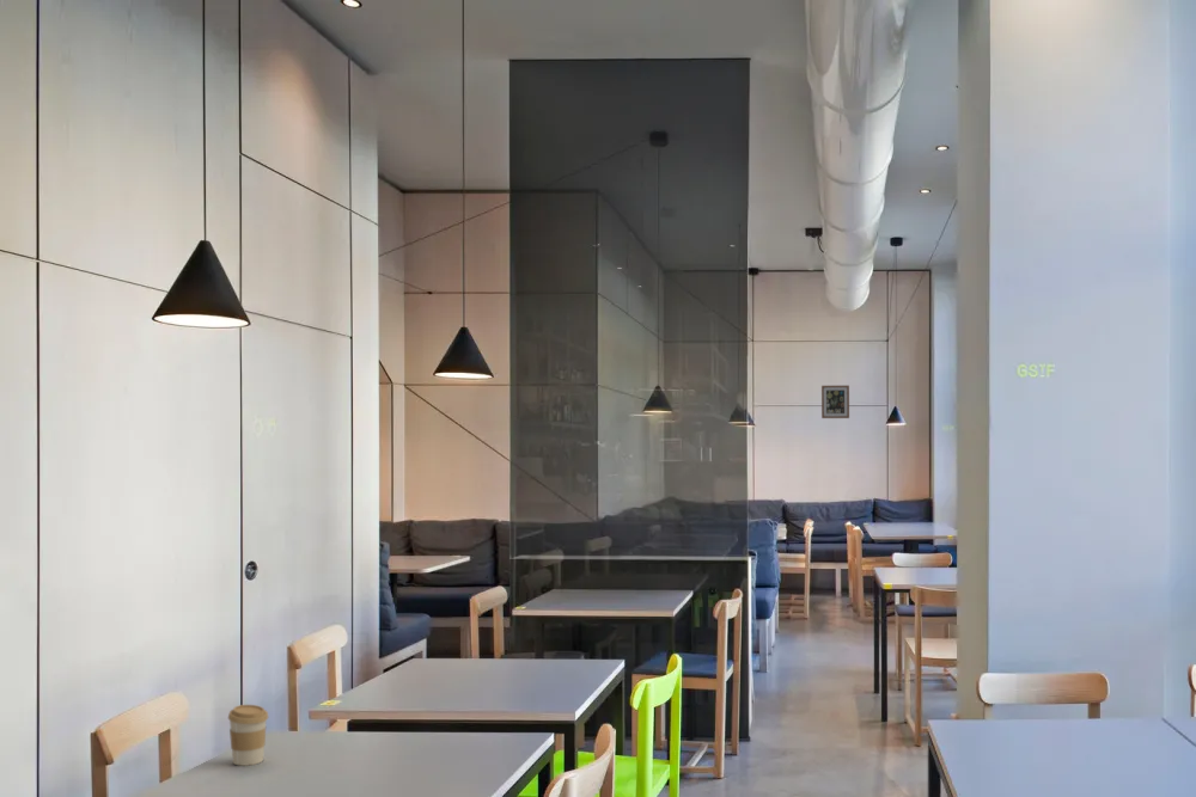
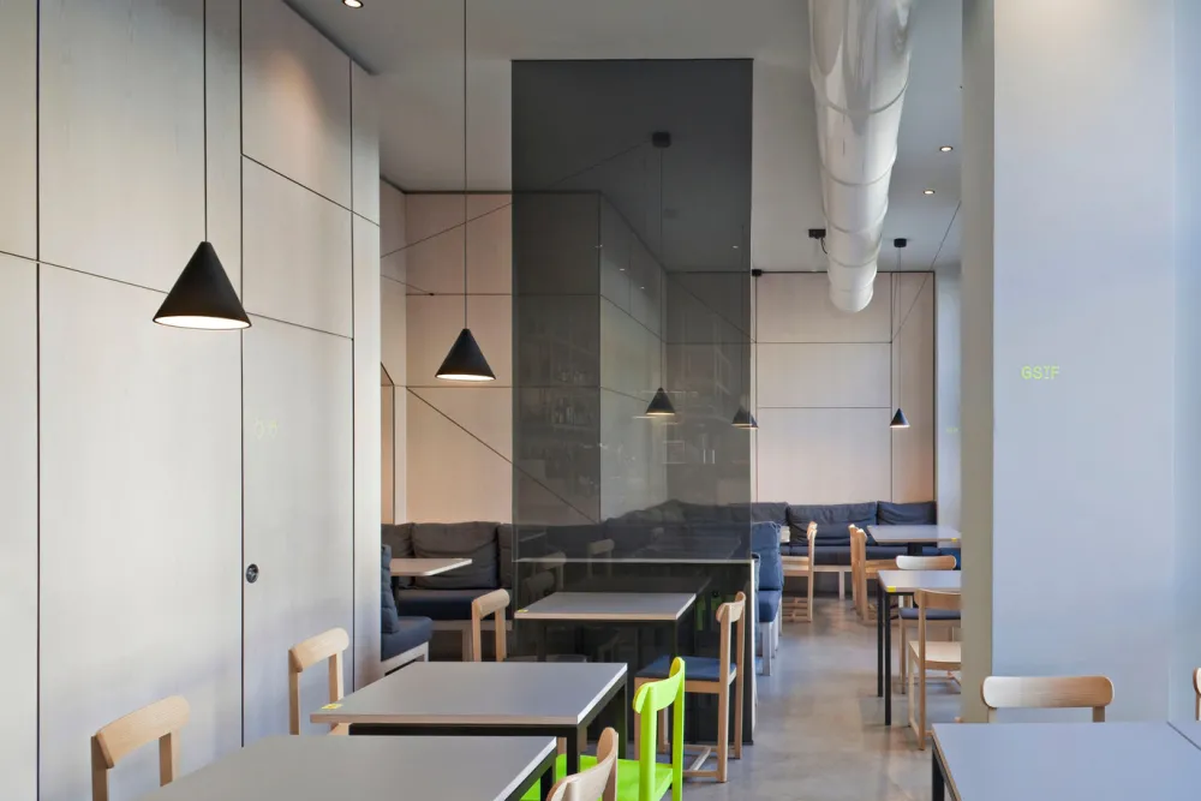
- wall art [820,385,850,419]
- coffee cup [227,704,269,767]
